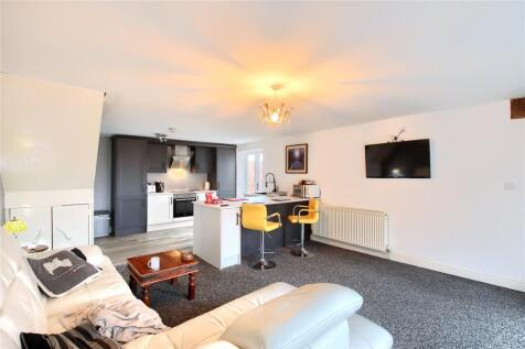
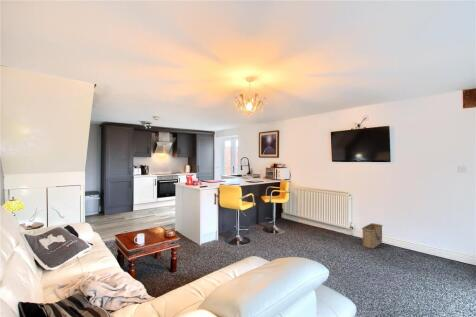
+ basket [361,222,384,250]
